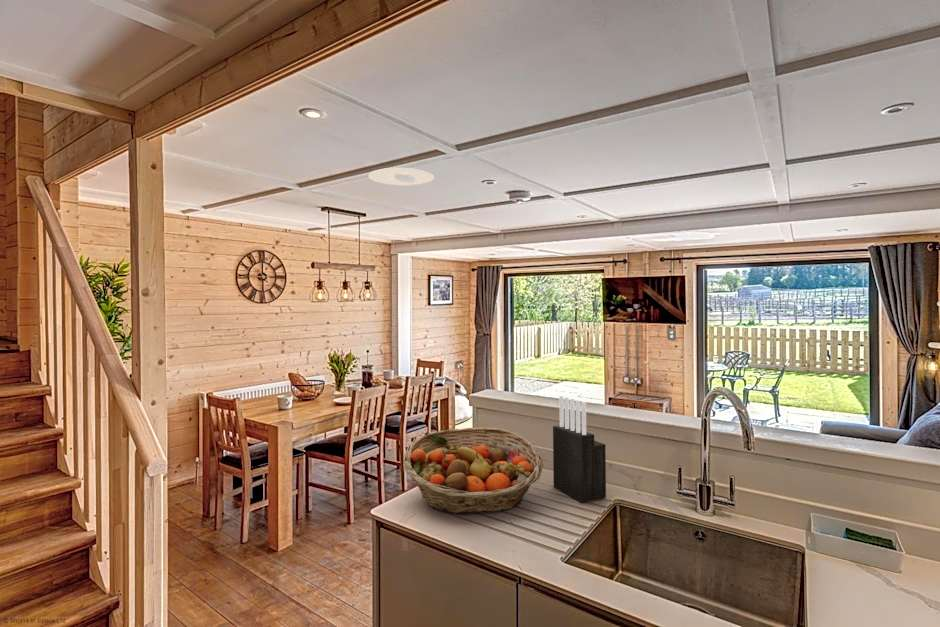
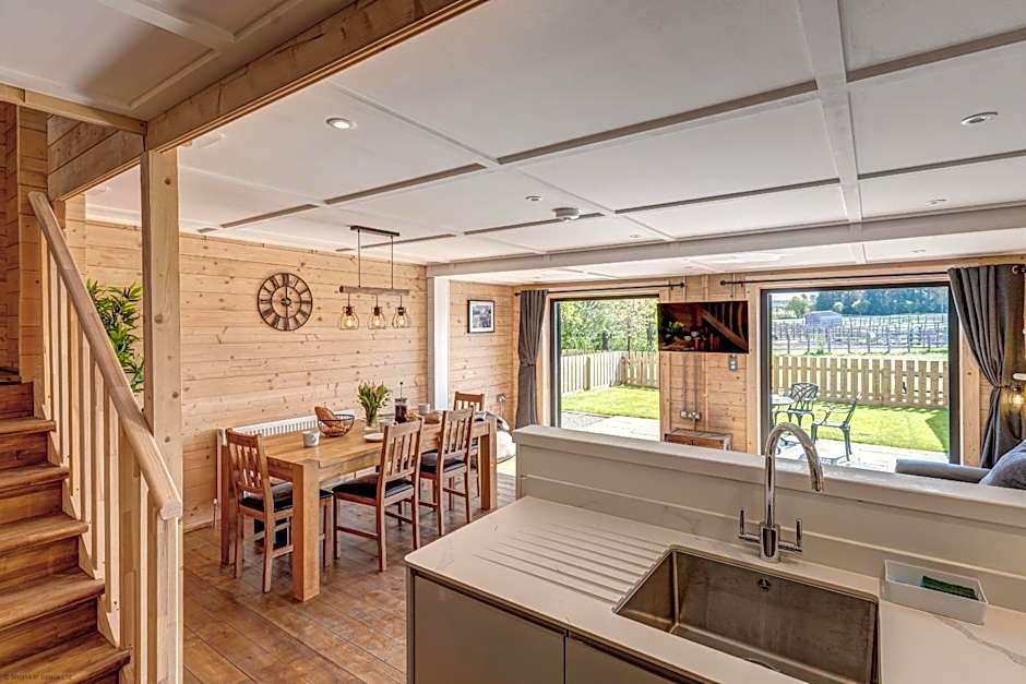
- knife block [552,394,607,504]
- fruit basket [403,427,544,515]
- recessed light [367,167,435,186]
